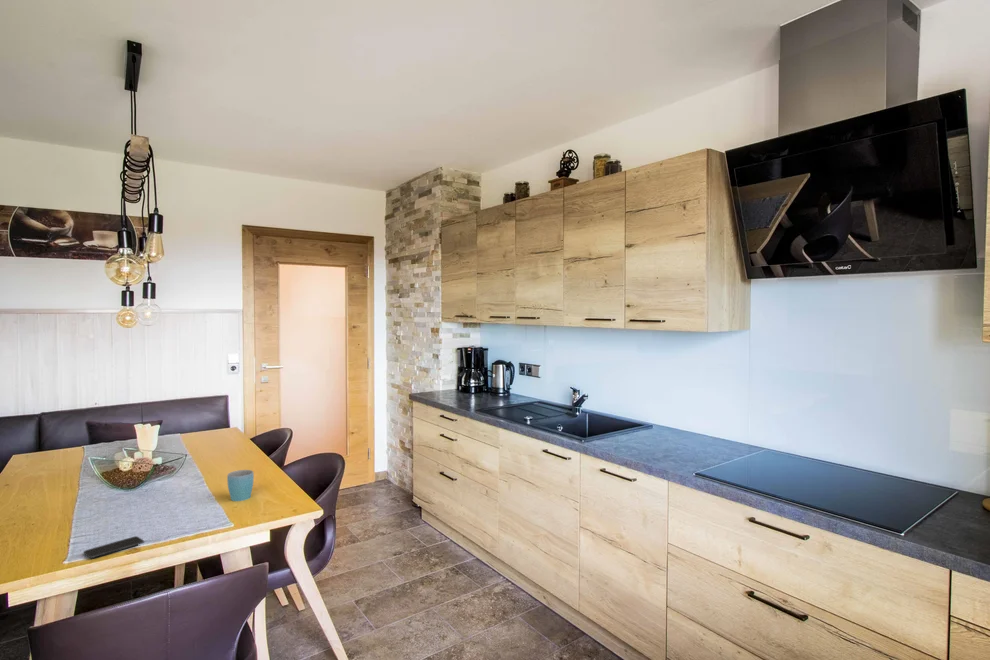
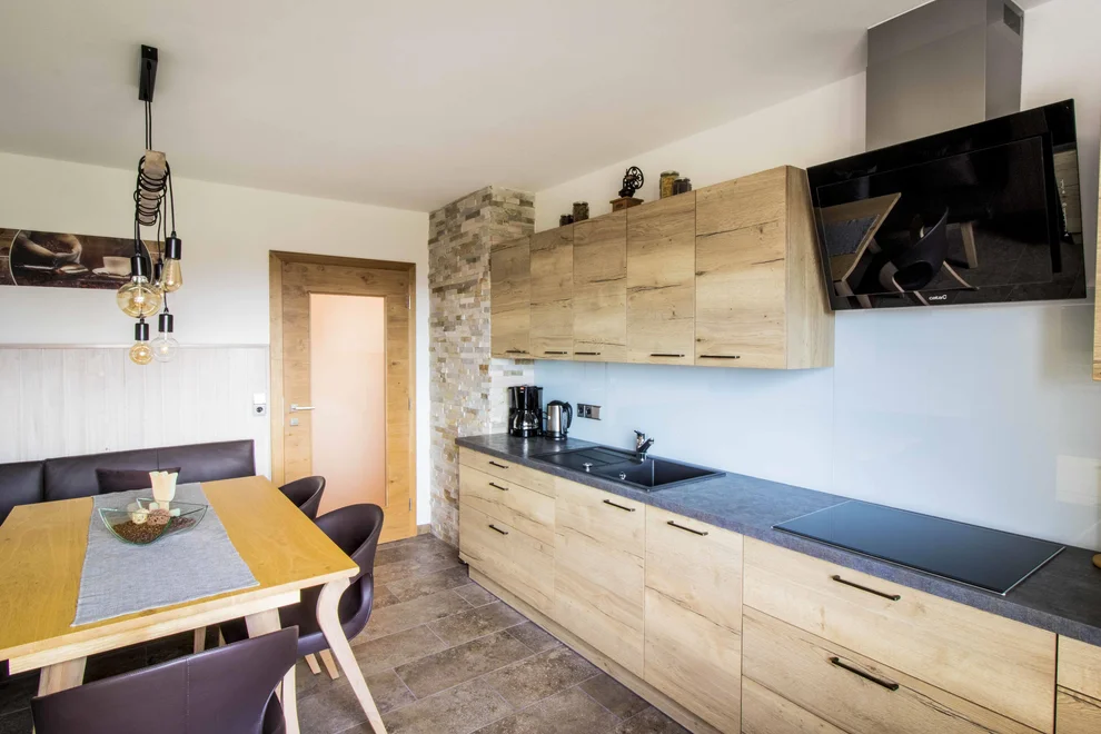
- mug [226,469,255,502]
- smartphone [83,535,145,559]
